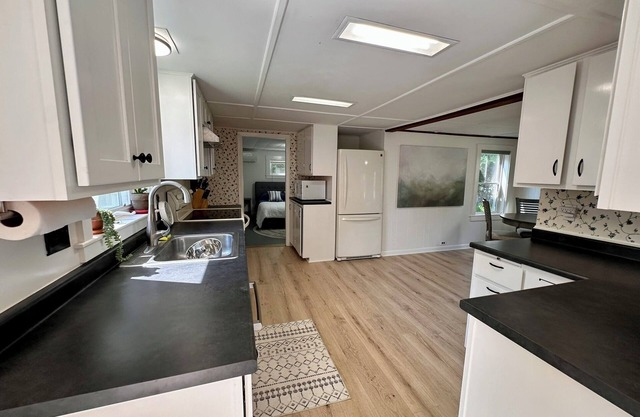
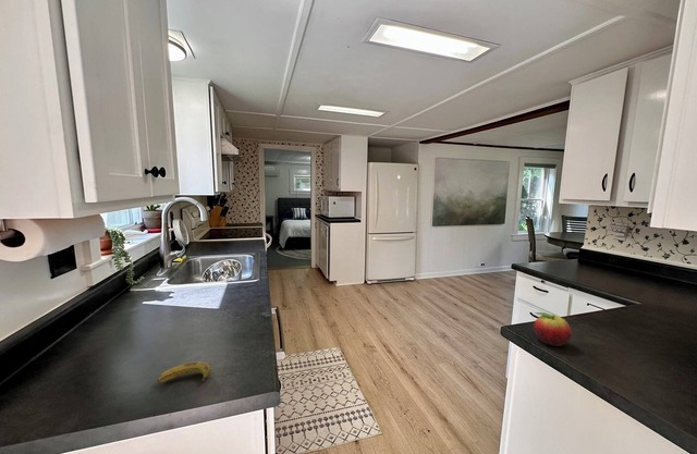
+ banana [156,360,213,383]
+ fruit [533,311,573,347]
